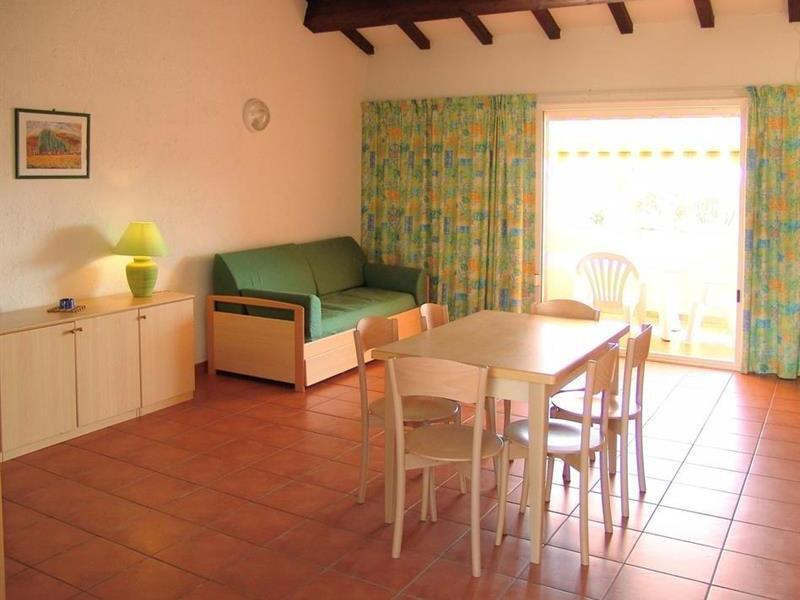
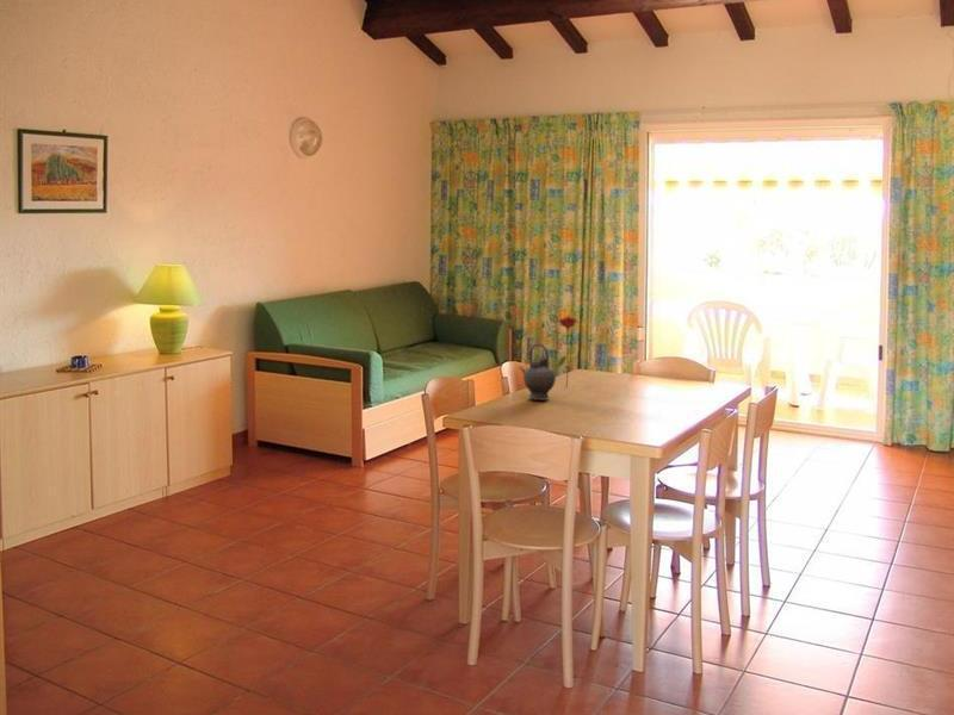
+ teapot [518,342,557,402]
+ flower [556,315,581,388]
